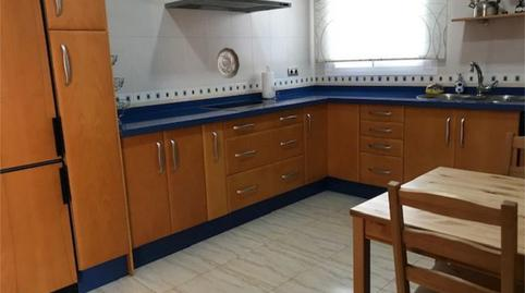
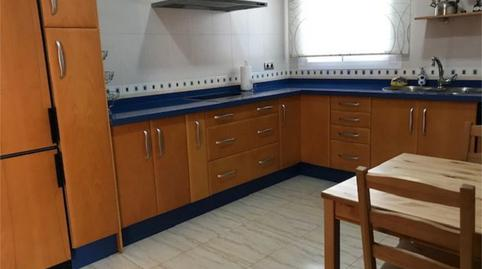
- decorative plate [216,47,241,80]
